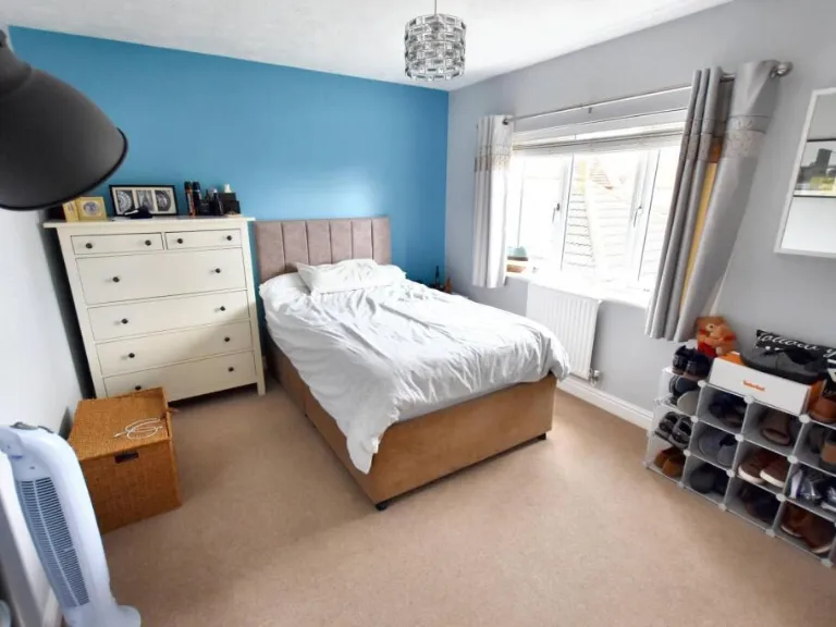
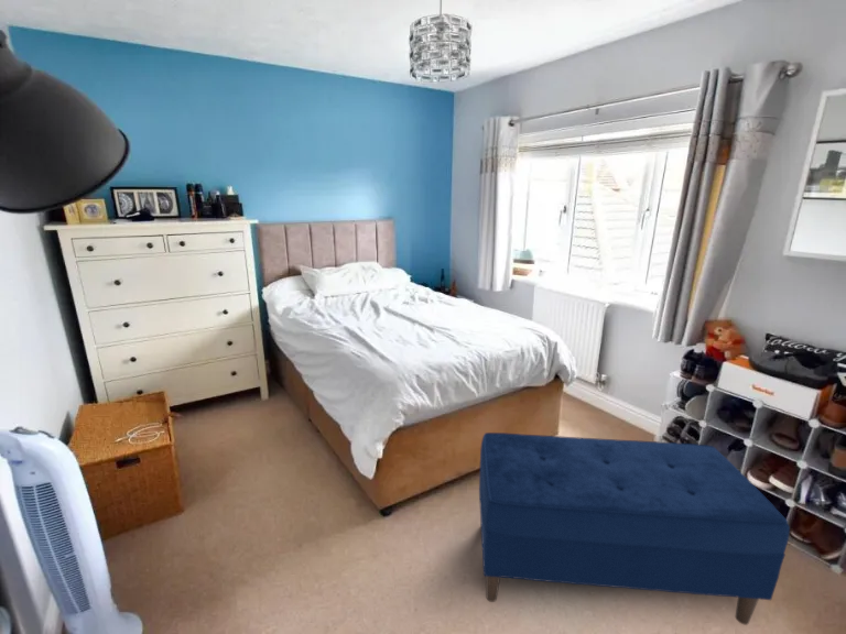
+ bench [478,431,791,626]
